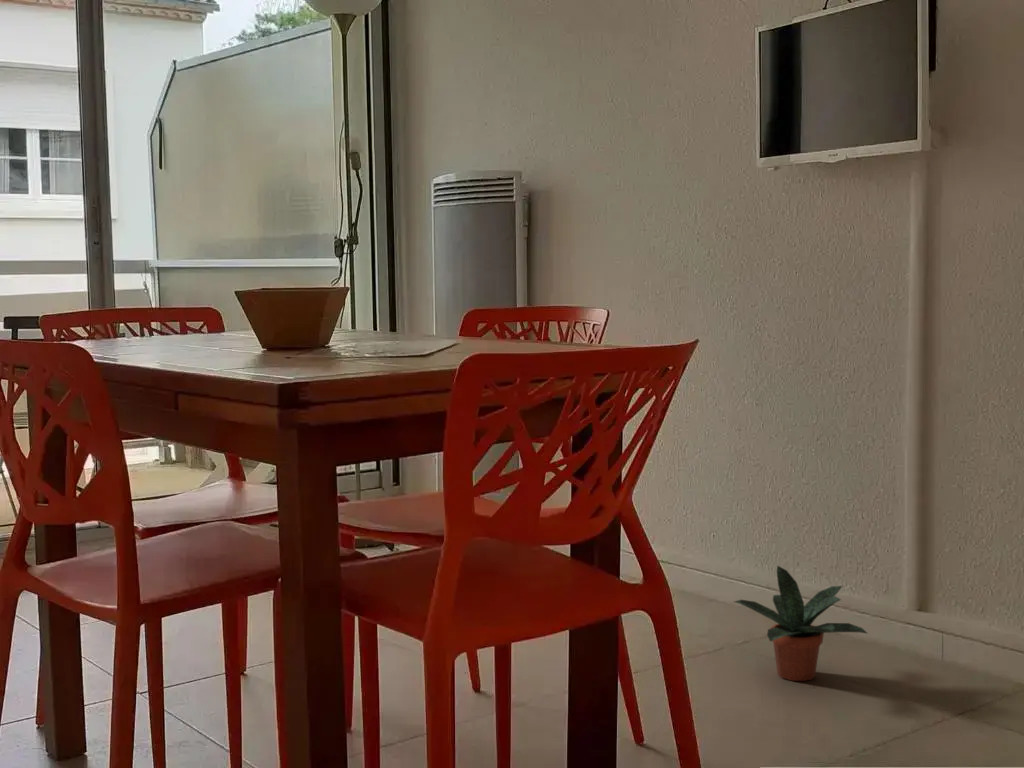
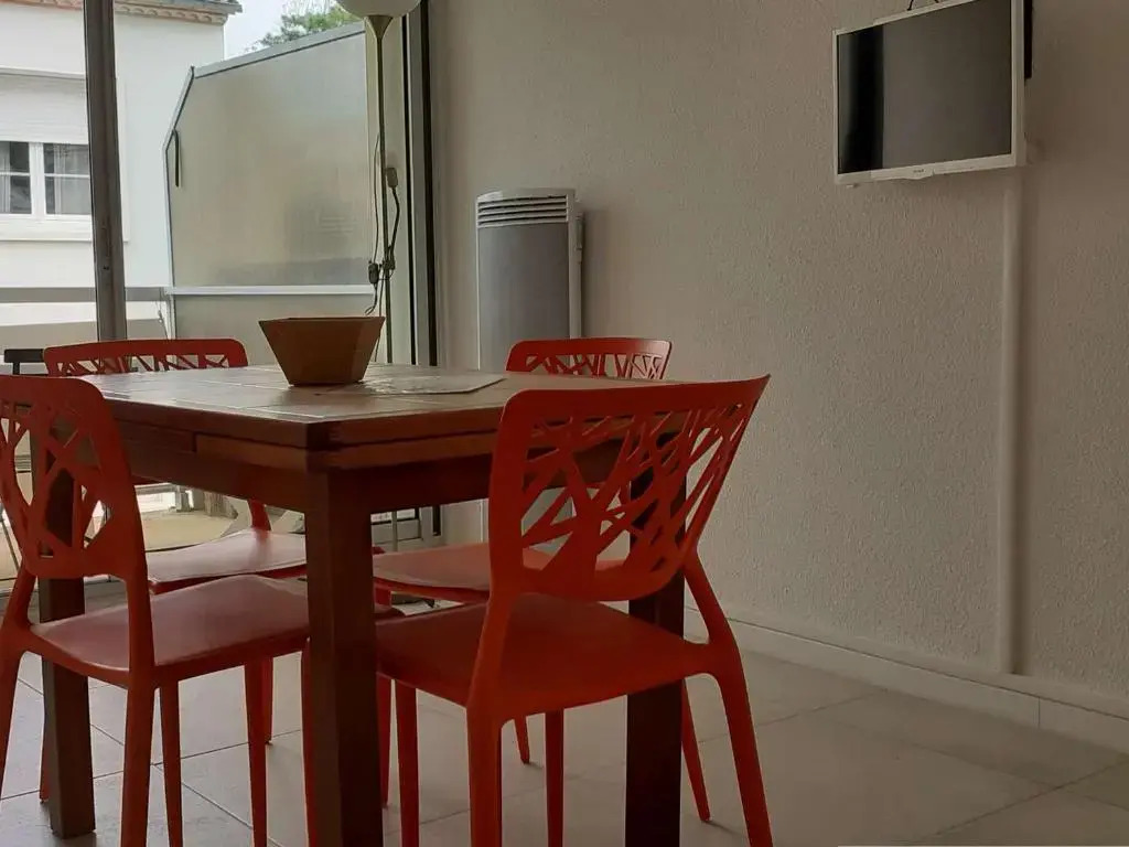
- potted plant [733,565,869,682]
